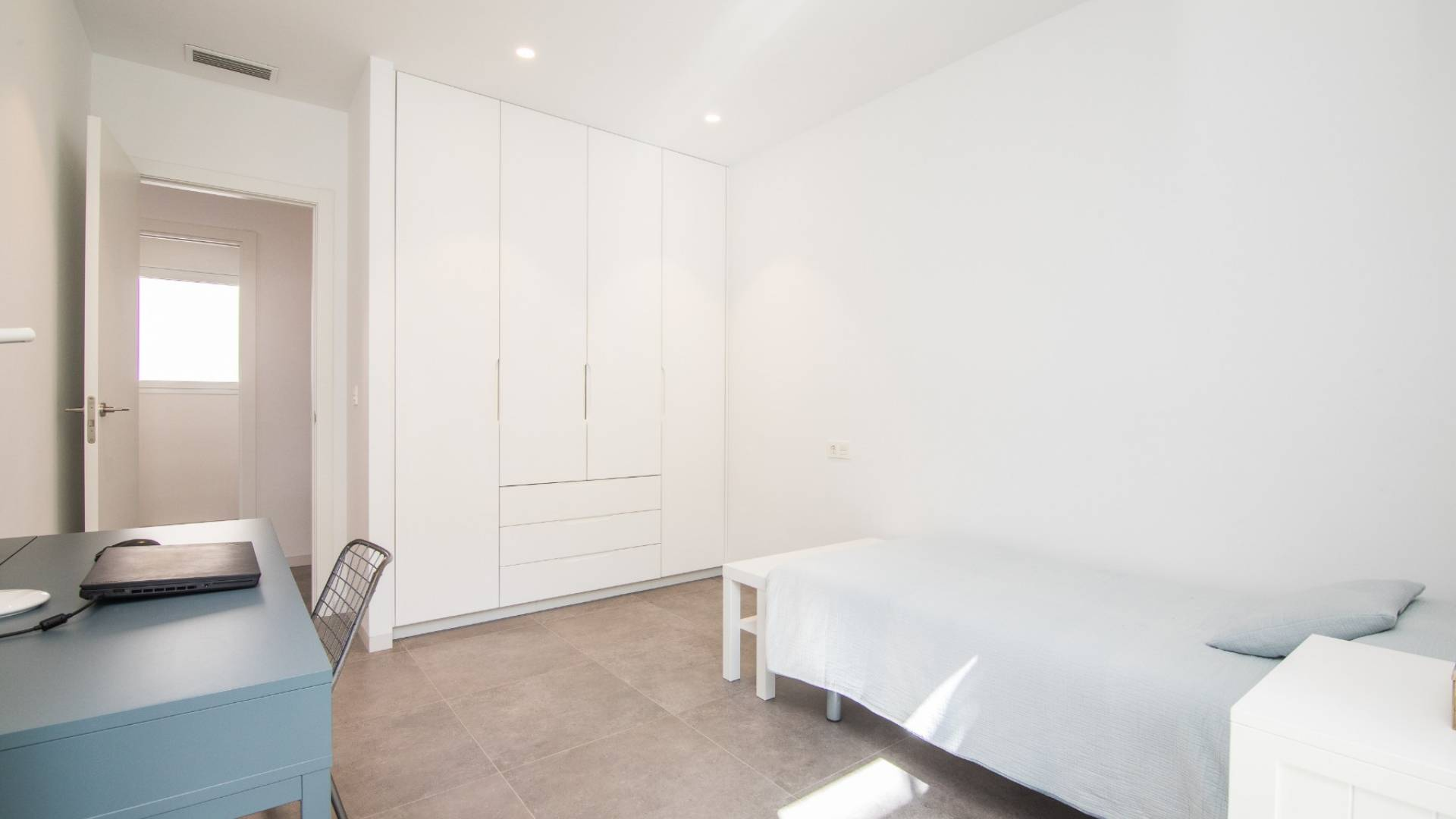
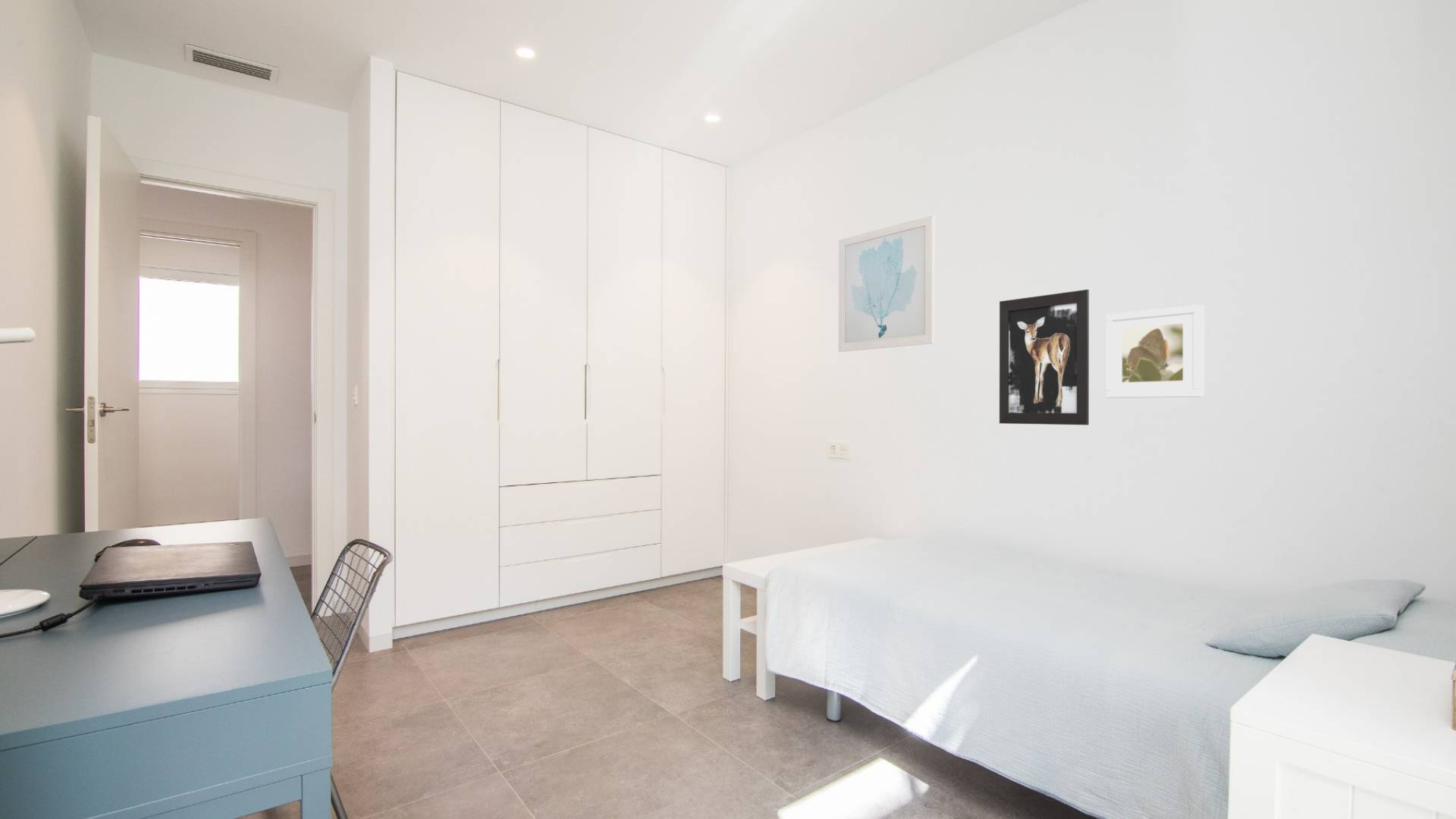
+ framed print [1105,304,1204,399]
+ wall art [838,214,935,353]
+ wall art [999,289,1090,425]
